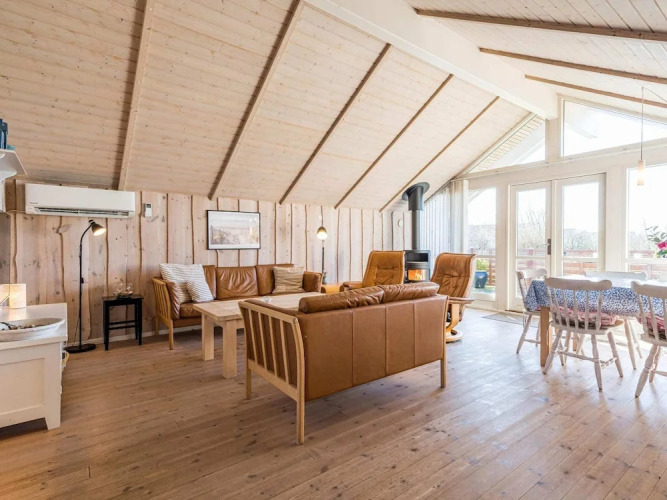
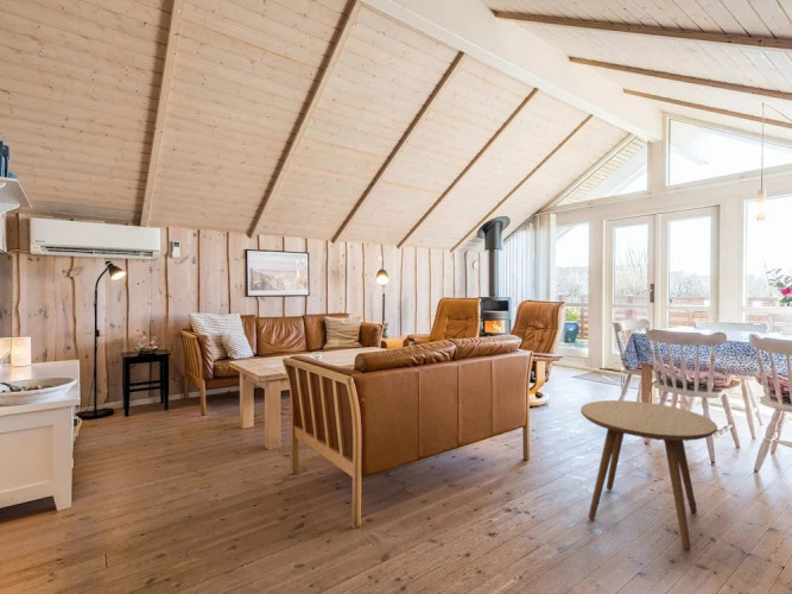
+ side table [579,399,718,551]
